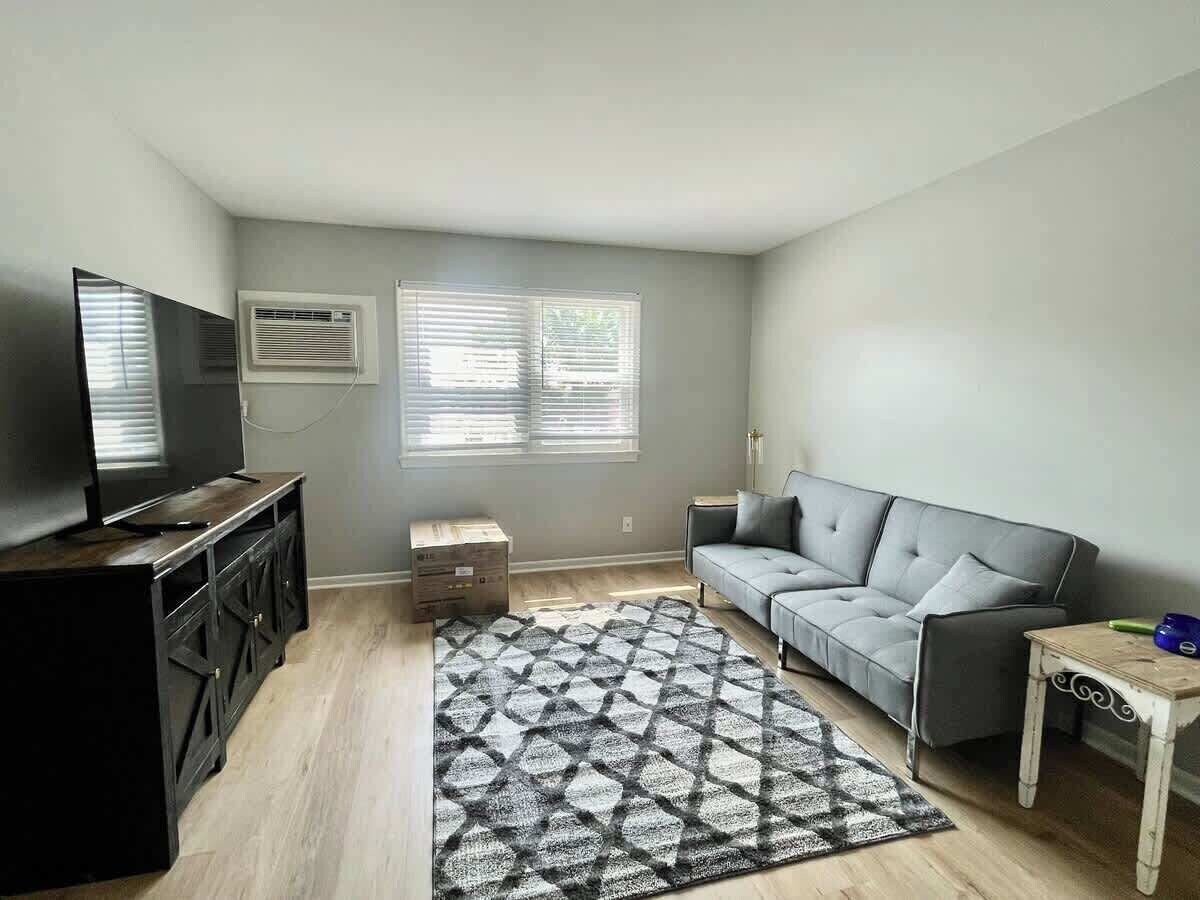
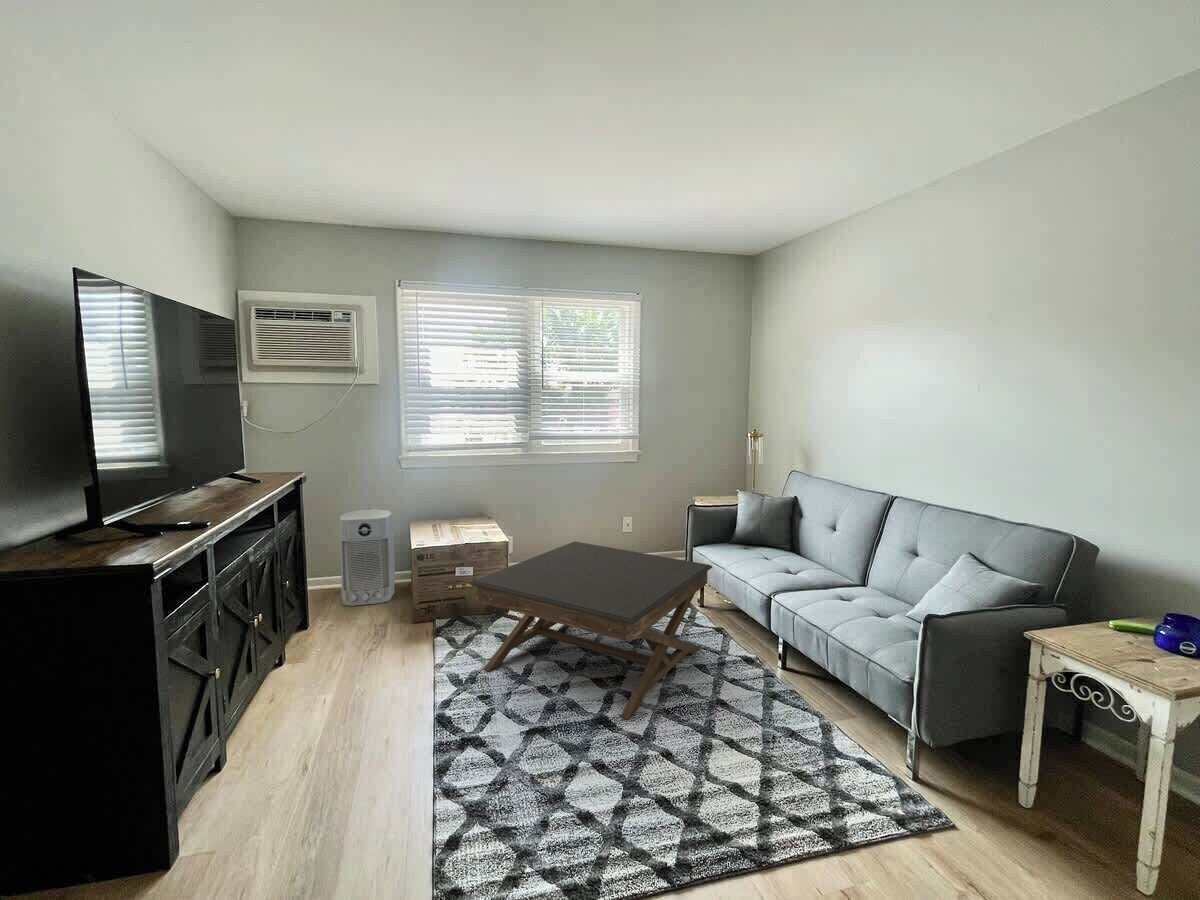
+ coffee table [469,540,713,720]
+ air purifier [339,509,396,607]
